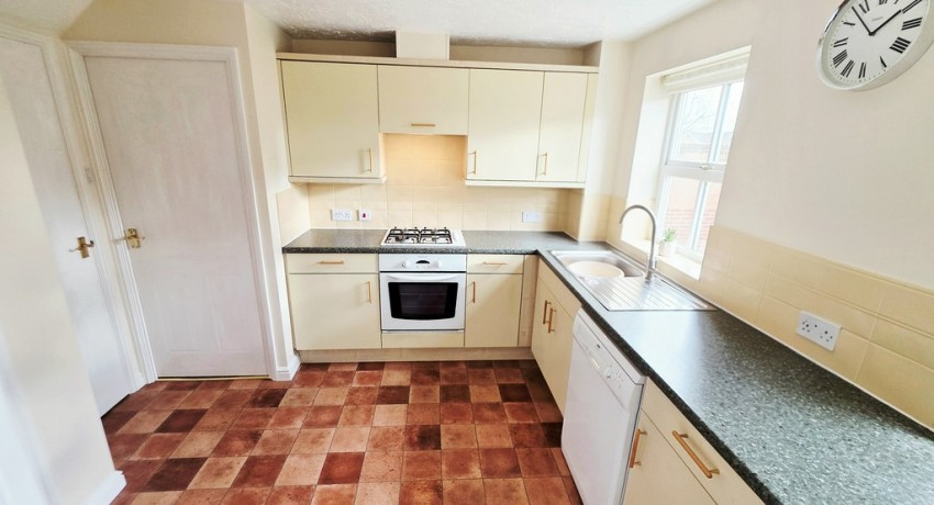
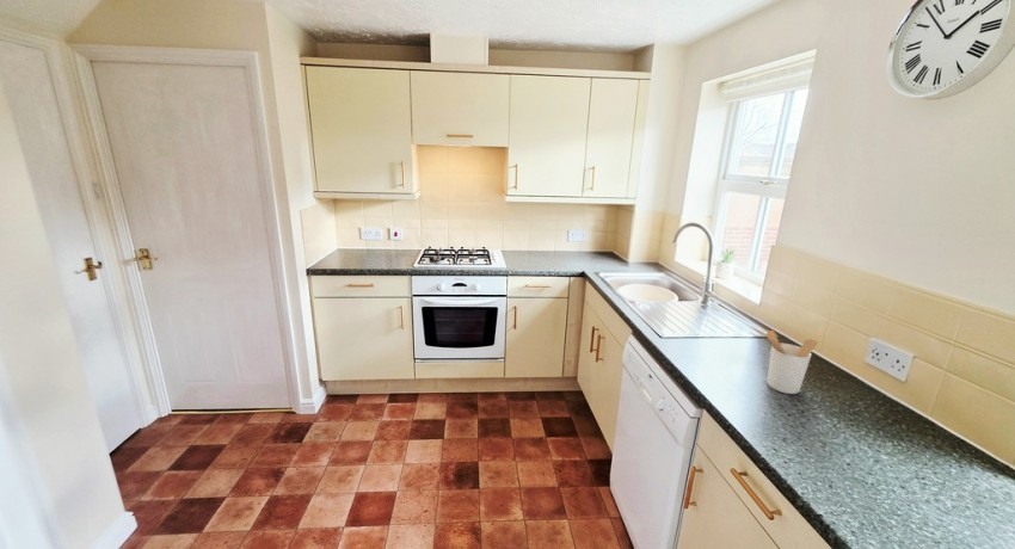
+ utensil holder [762,329,819,395]
